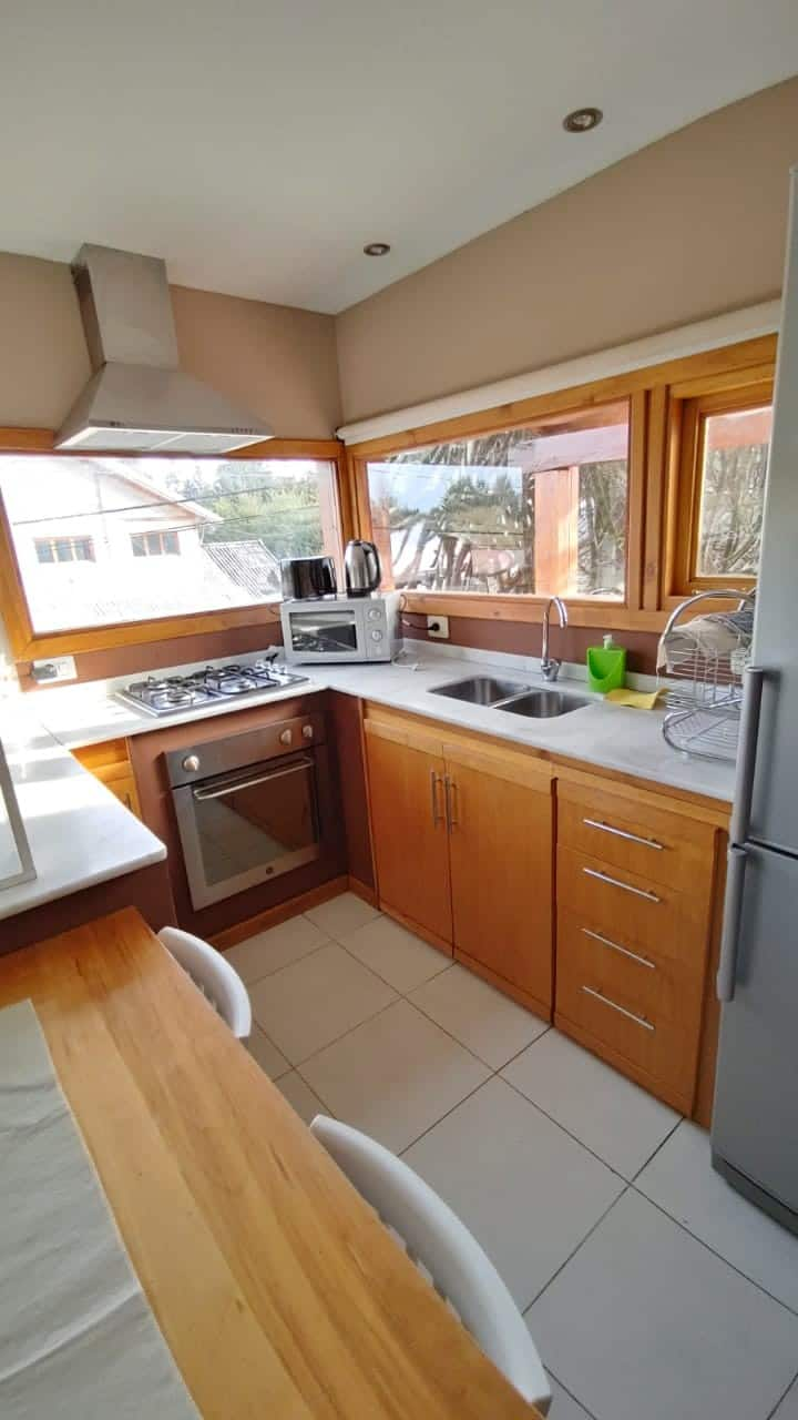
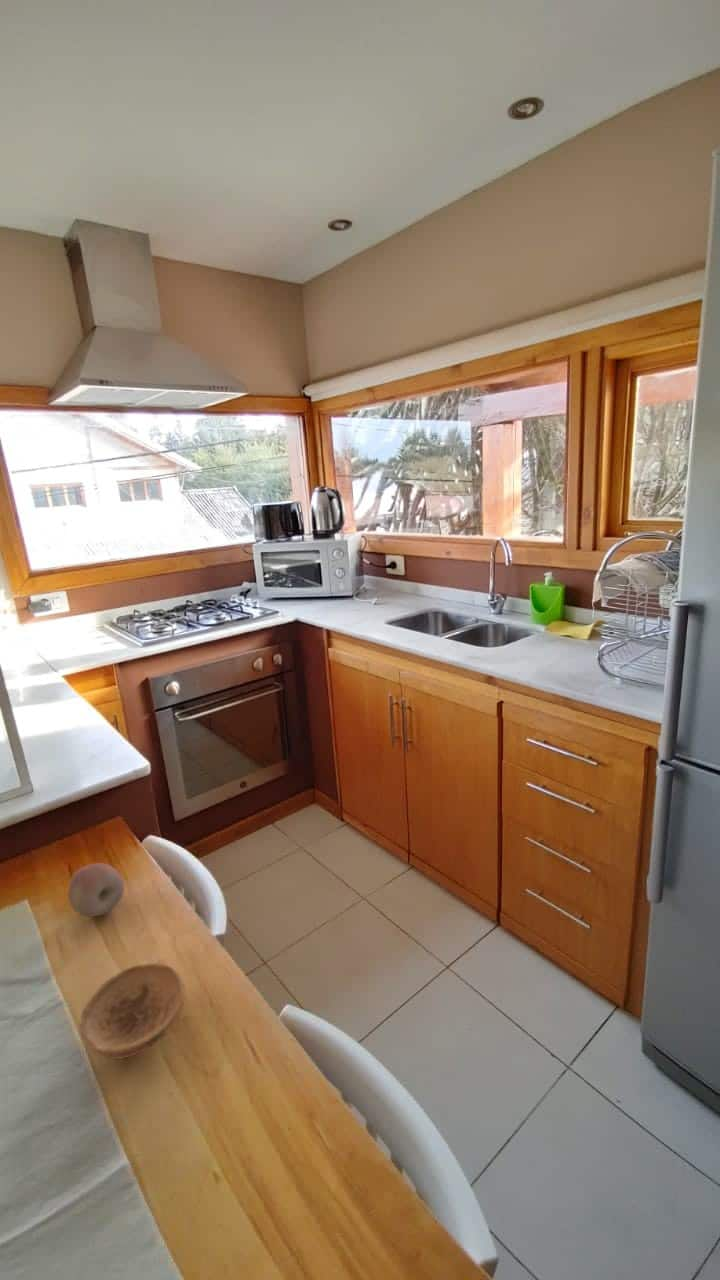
+ fruit [67,862,125,918]
+ bowl [79,962,186,1060]
